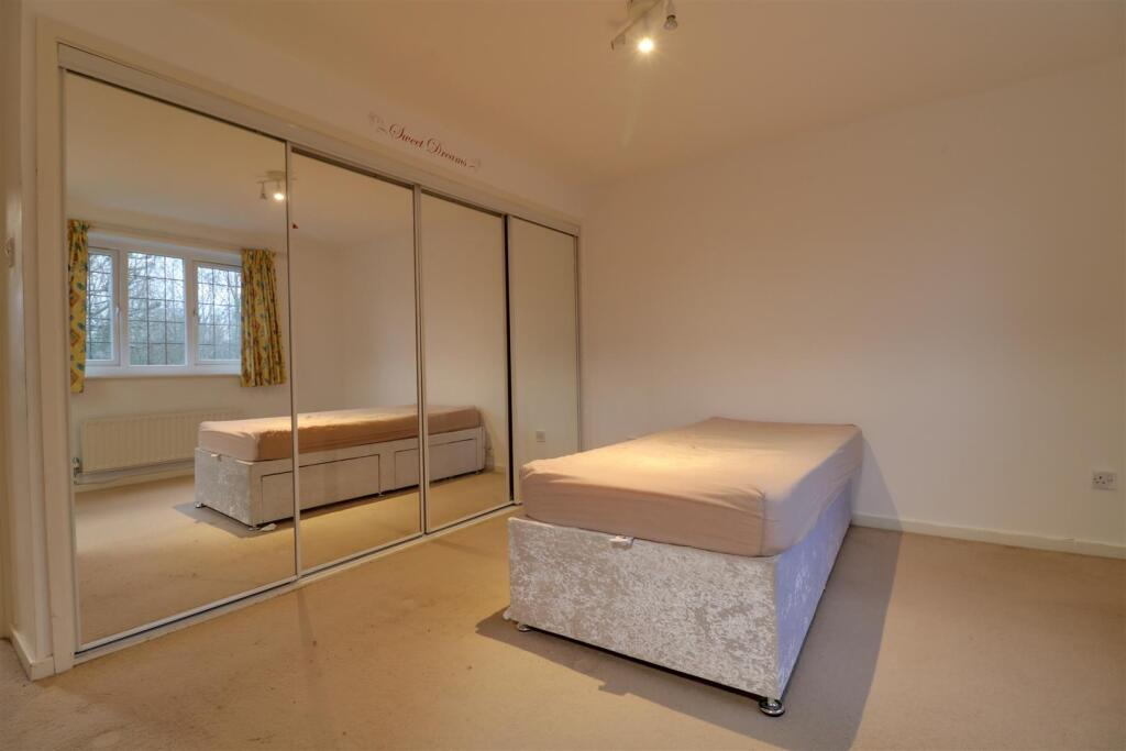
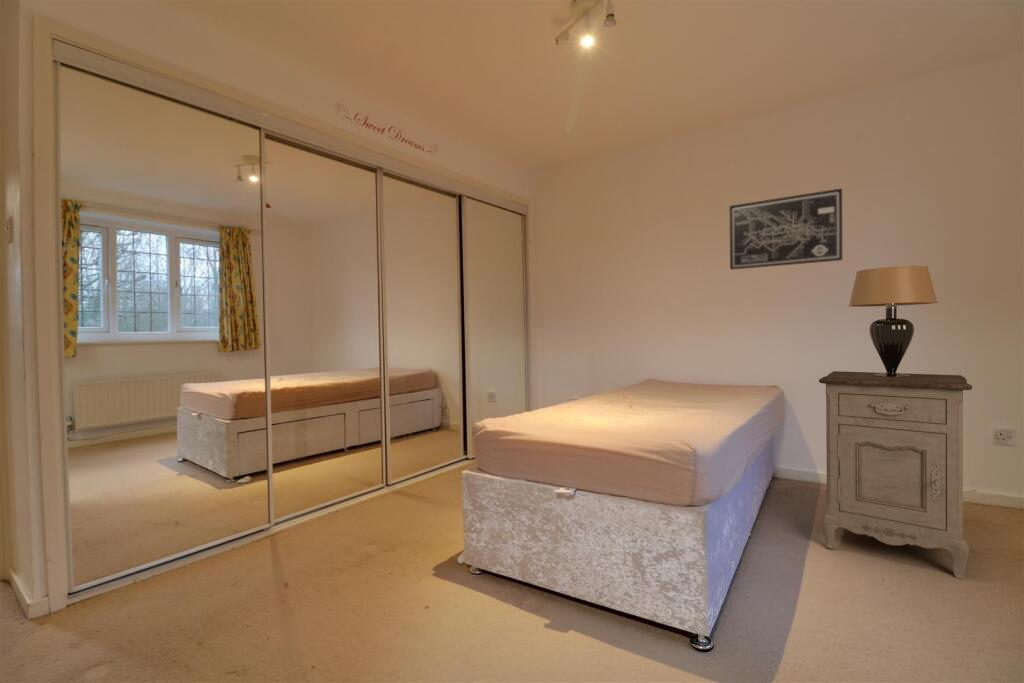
+ nightstand [818,370,973,581]
+ wall art [729,187,843,271]
+ table lamp [848,265,939,377]
